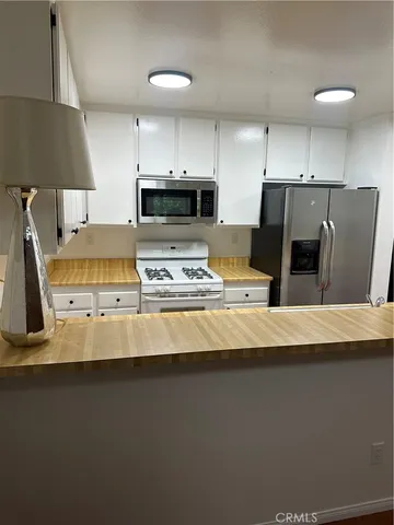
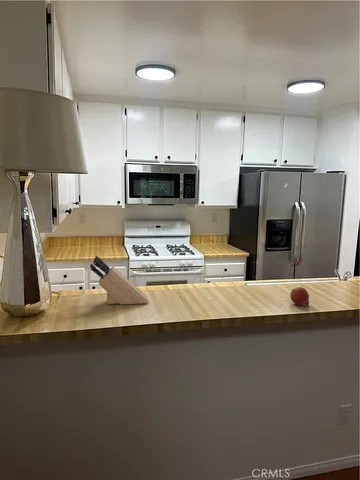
+ fruit [289,286,310,306]
+ knife block [89,255,150,305]
